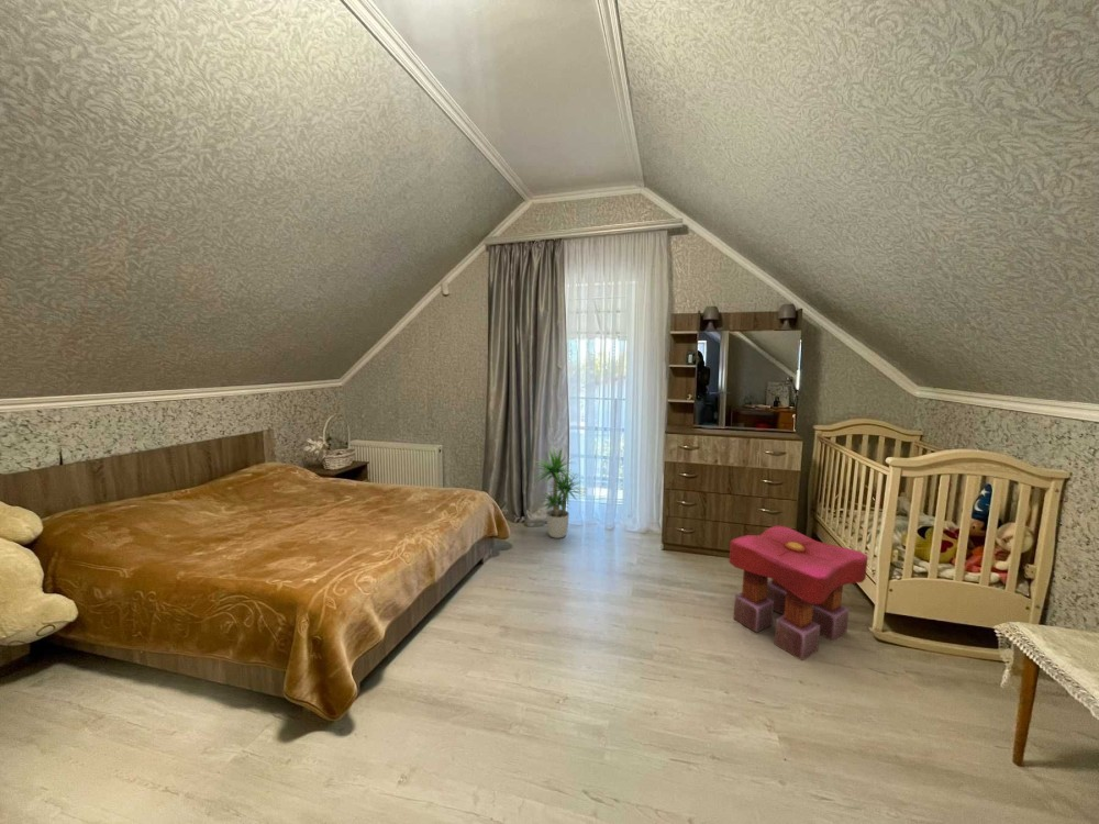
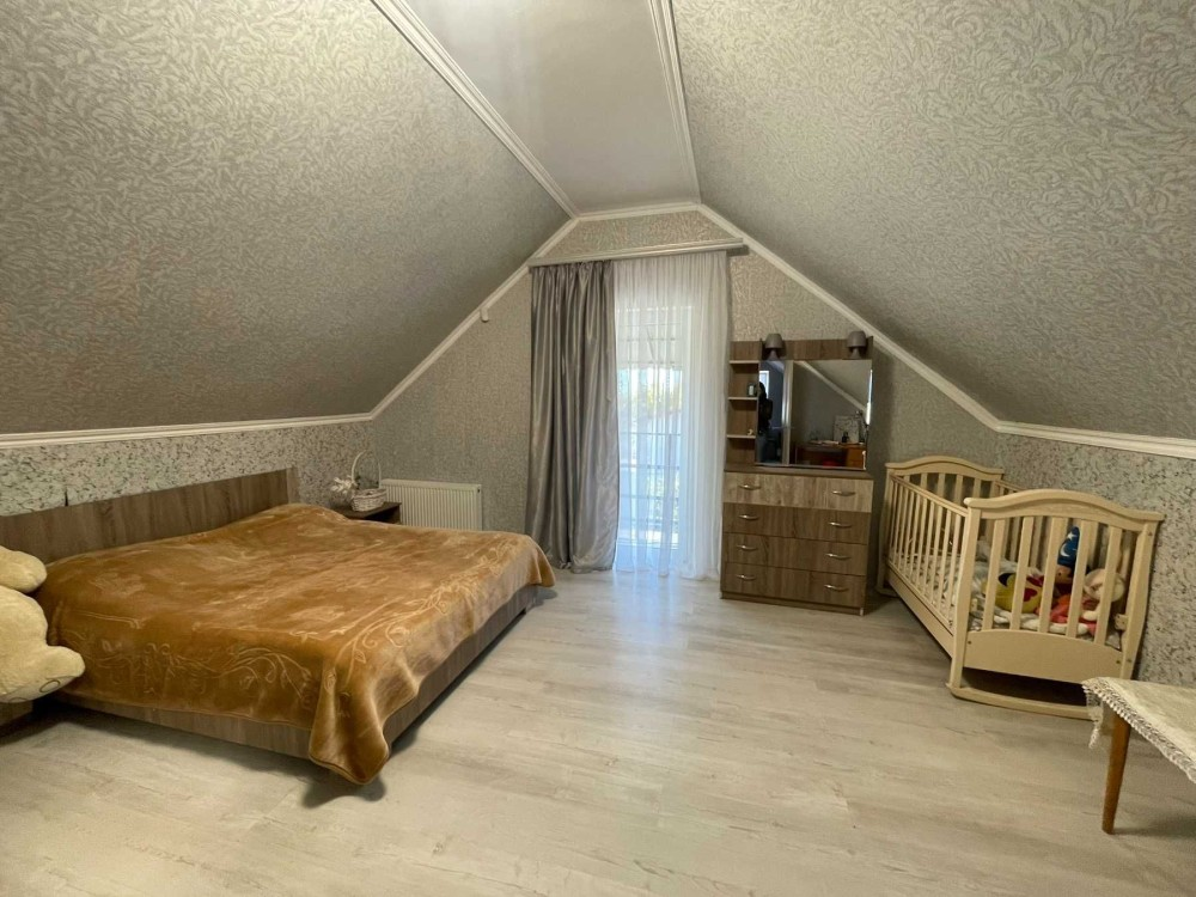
- potted plant [530,445,589,539]
- stool [728,524,869,661]
